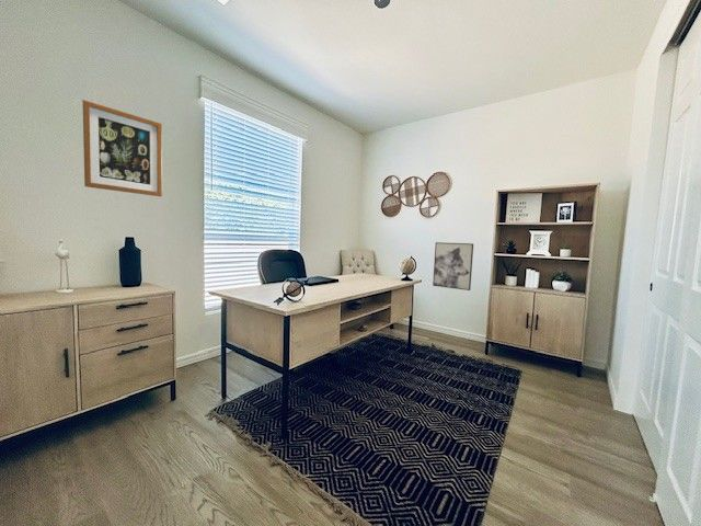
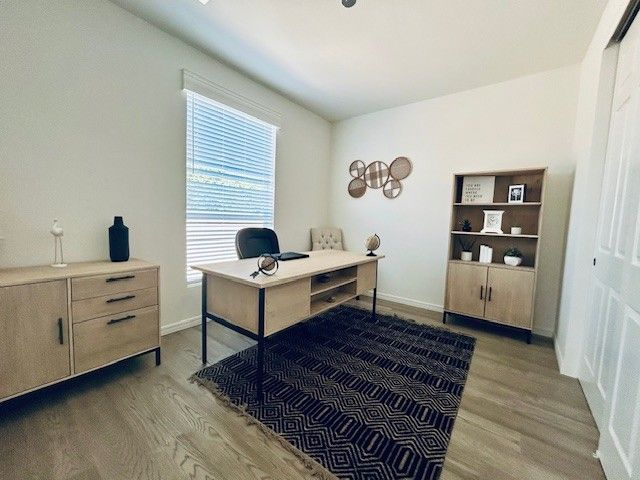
- wall art [81,99,163,197]
- wall art [432,241,474,291]
